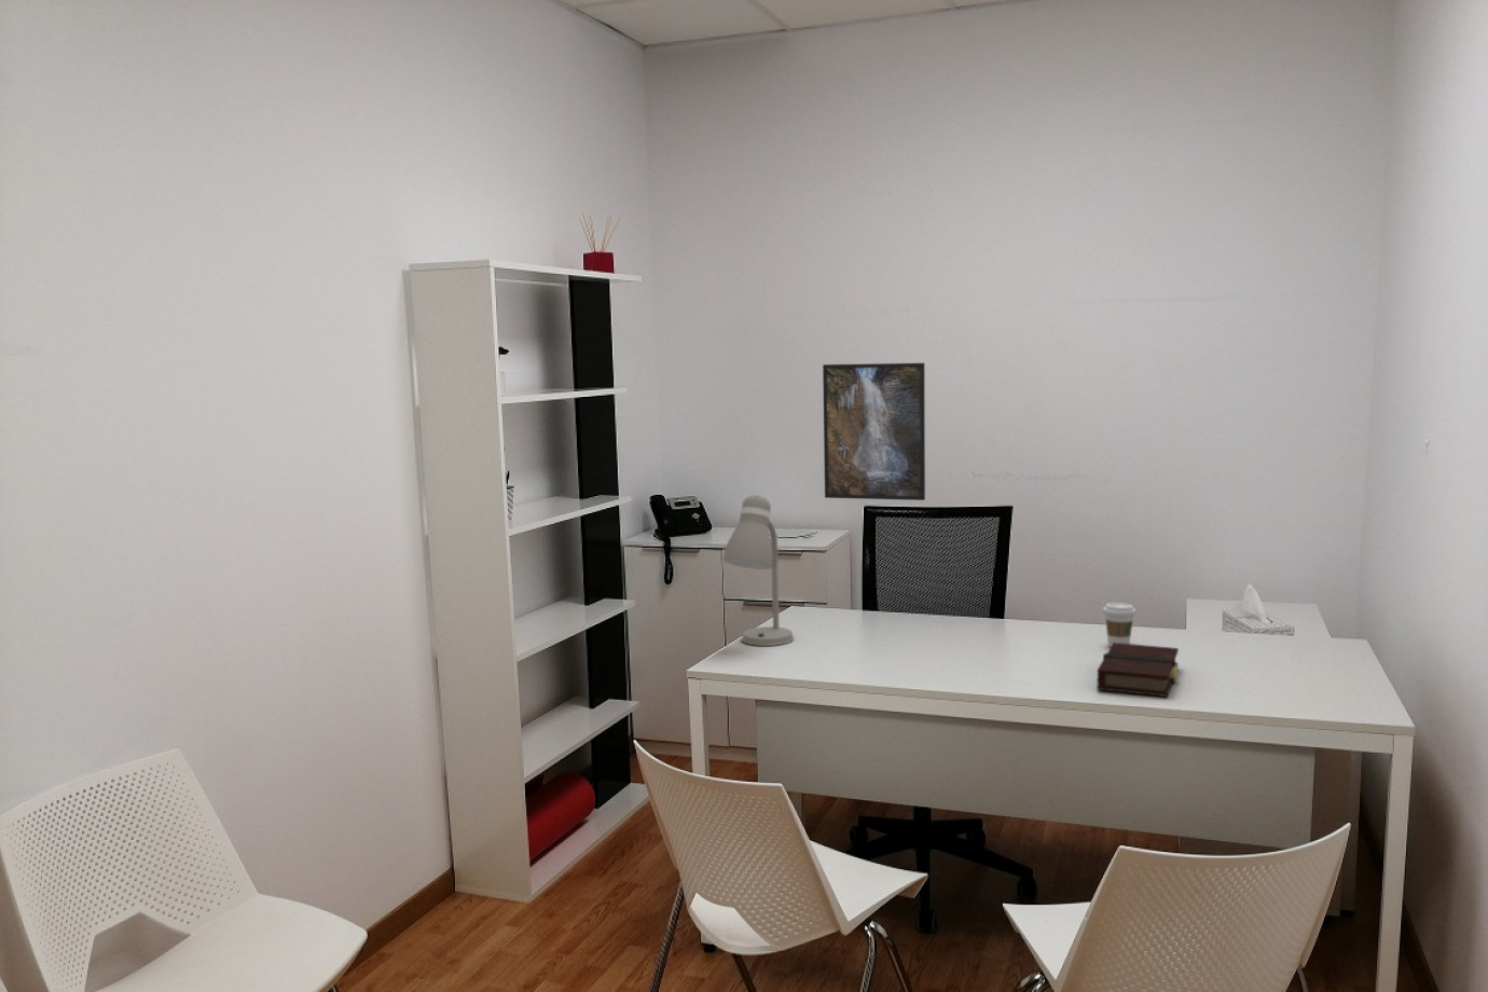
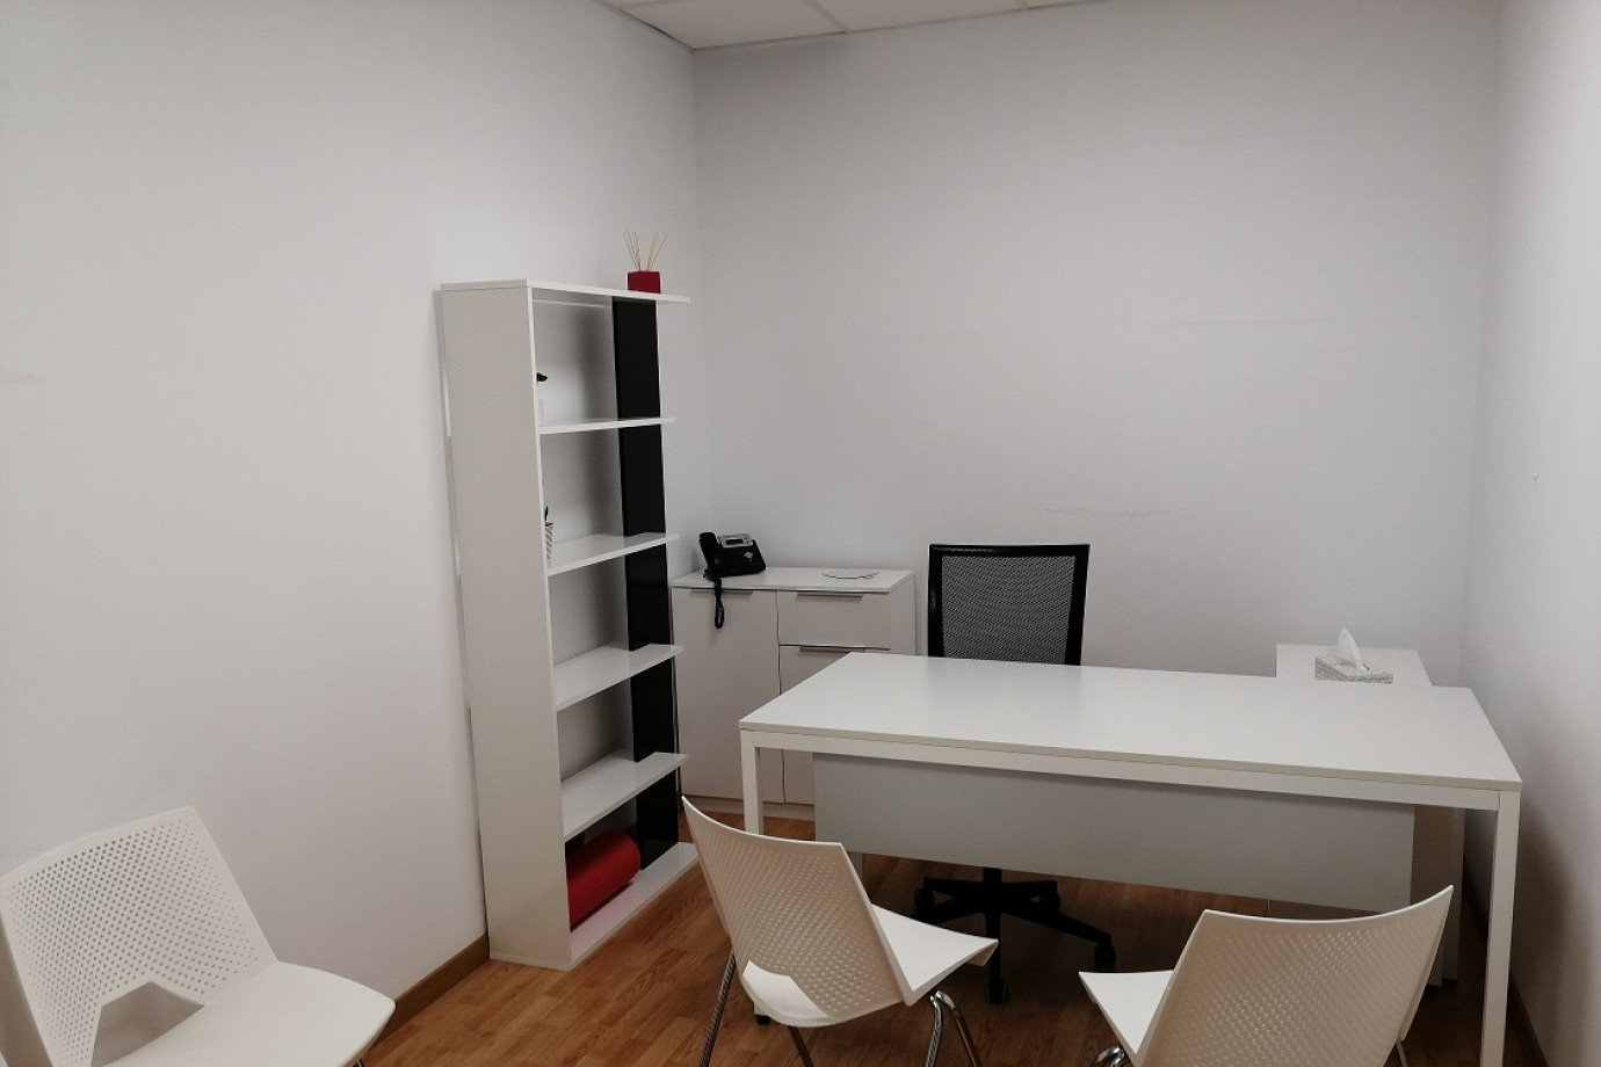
- desk lamp [722,494,795,647]
- coffee cup [1102,601,1137,648]
- book [1095,642,1179,698]
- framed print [822,362,927,502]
